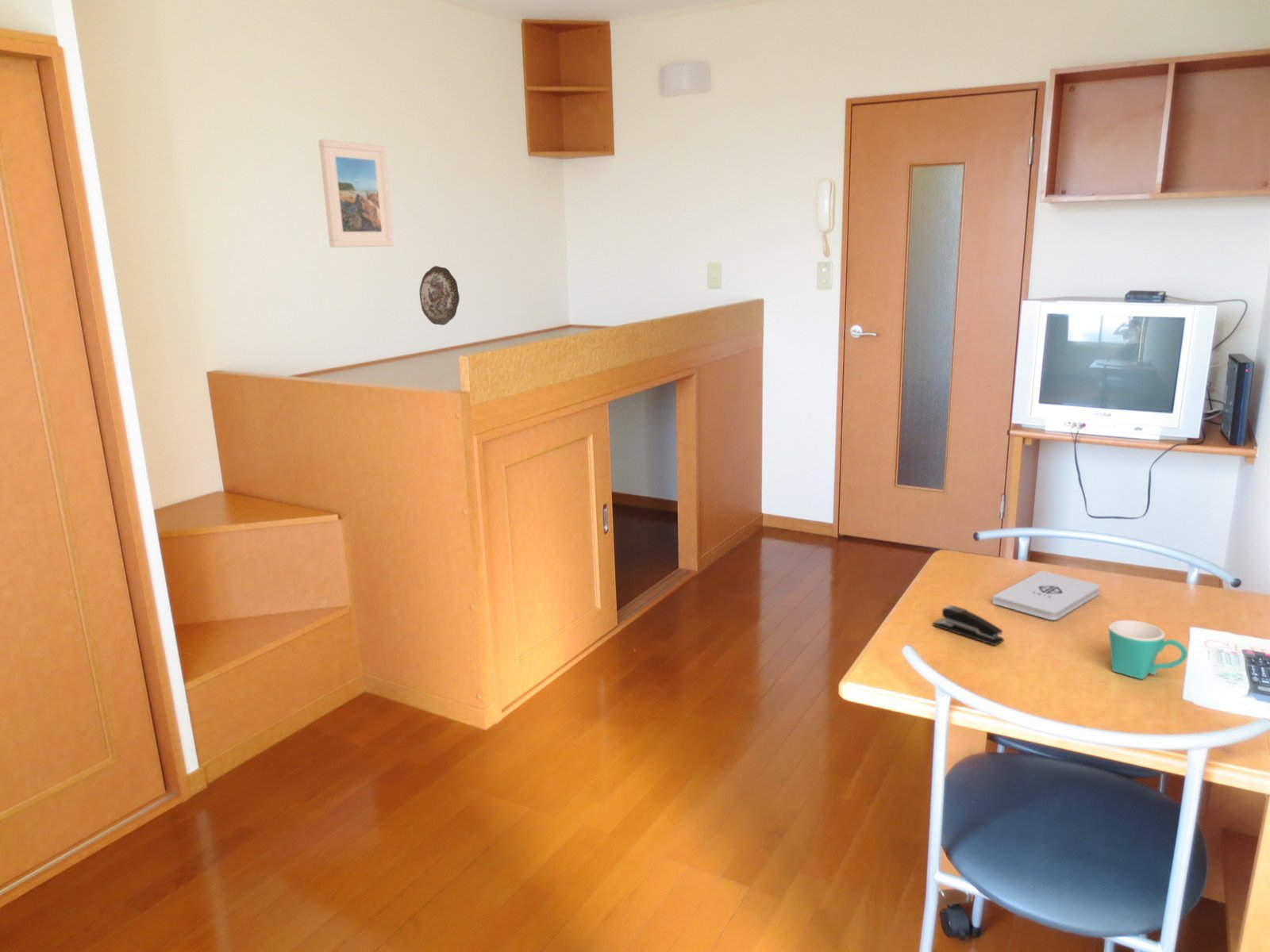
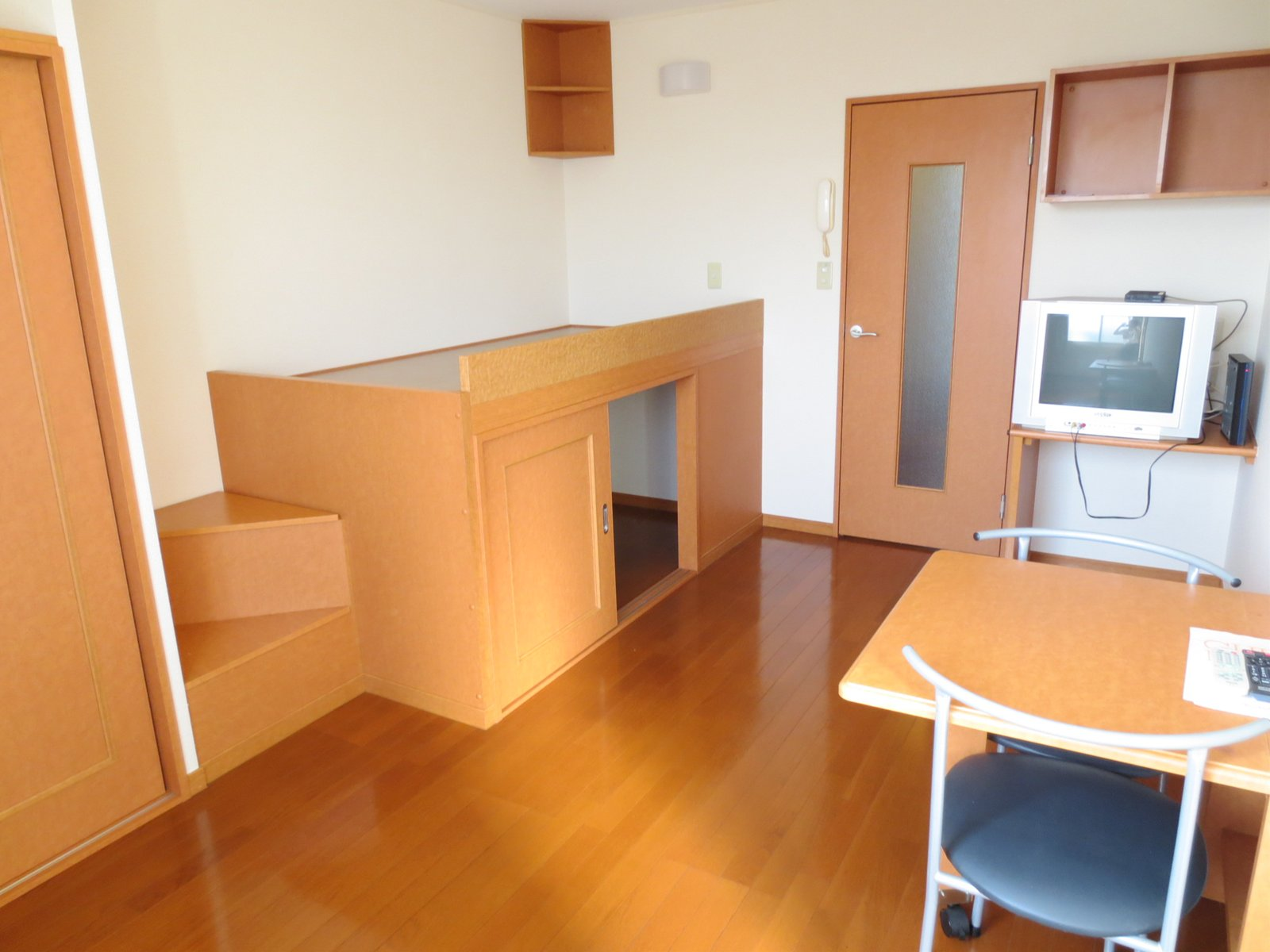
- notepad [991,570,1101,620]
- mug [1108,620,1188,680]
- decorative plate [418,265,460,326]
- stapler [932,605,1005,647]
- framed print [318,139,394,248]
